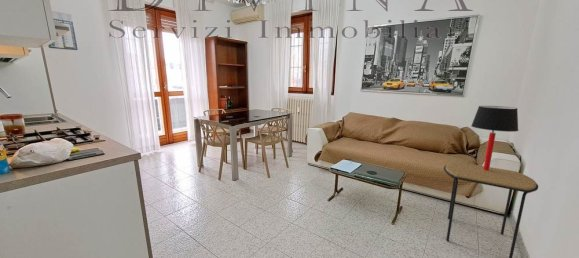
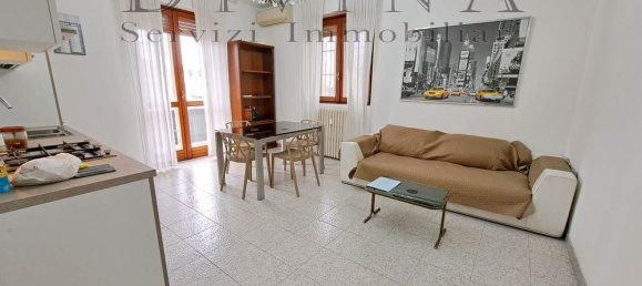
- table lamp [470,105,520,171]
- side table [443,161,539,258]
